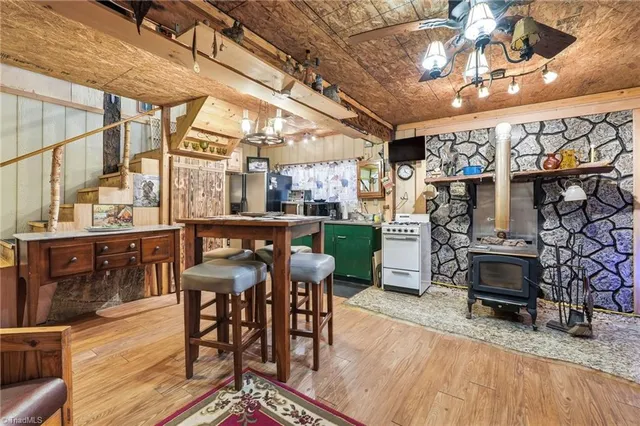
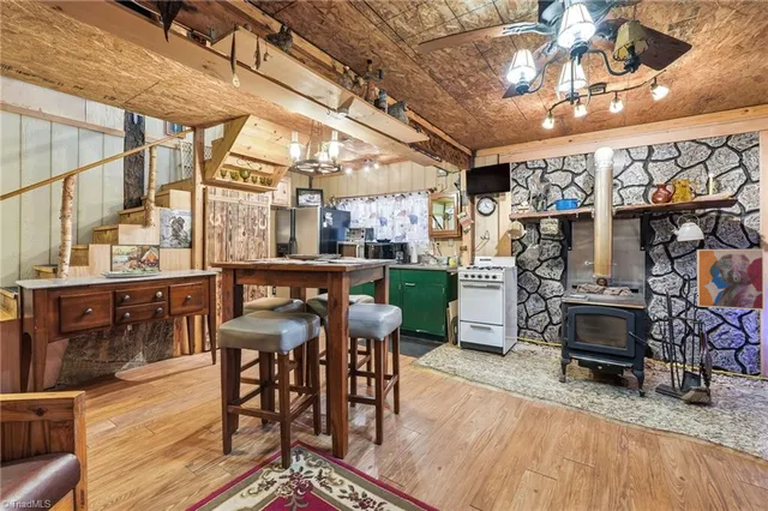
+ wall art [696,248,766,311]
